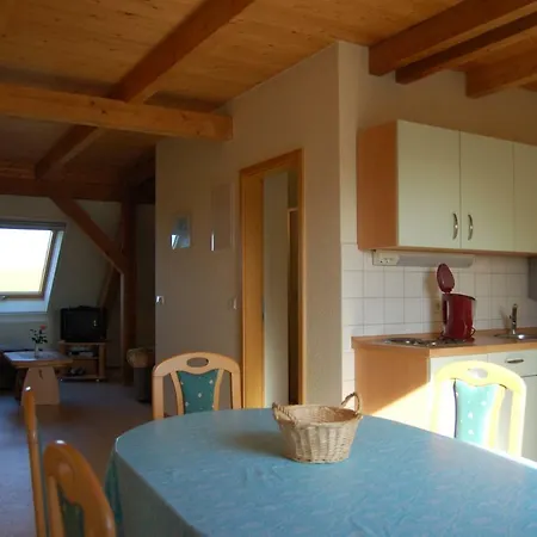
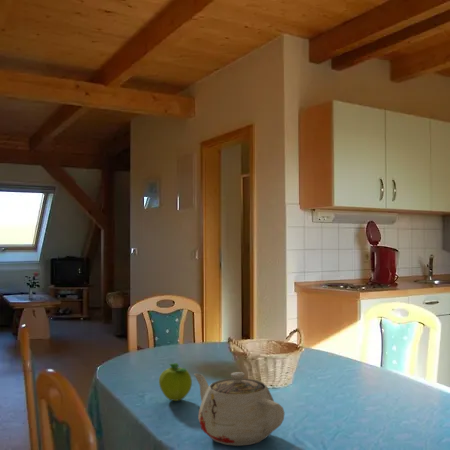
+ fruit [158,362,193,402]
+ teapot [193,371,286,447]
